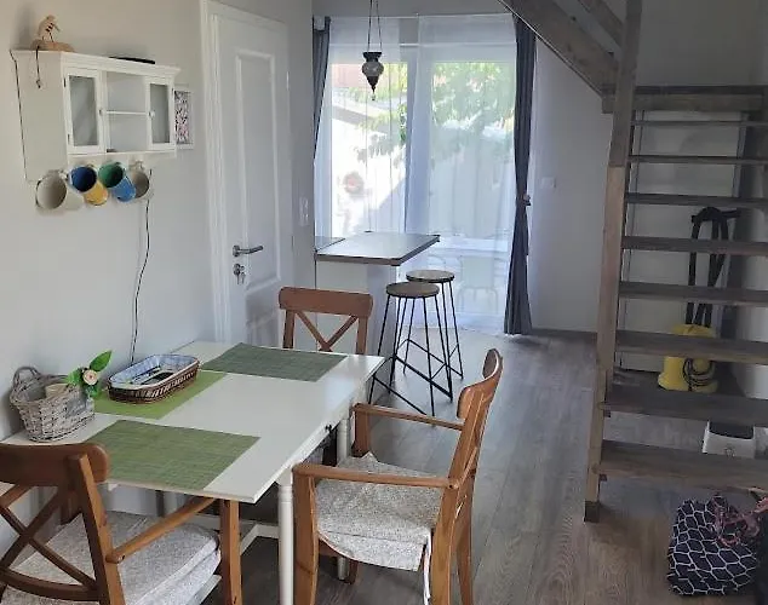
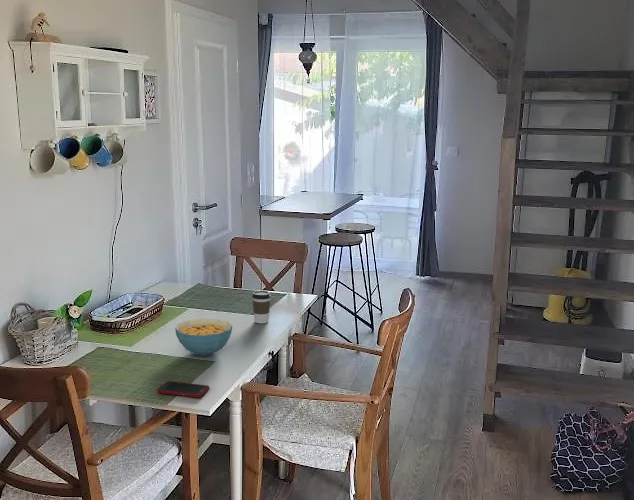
+ cereal bowl [174,318,233,357]
+ cell phone [156,380,210,398]
+ coffee cup [251,290,272,324]
